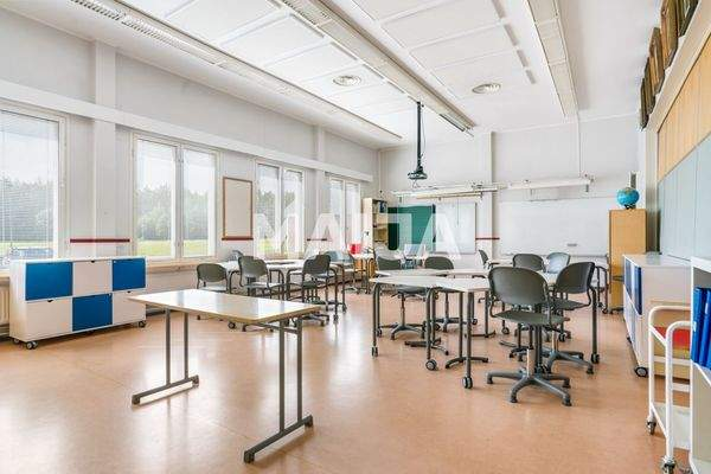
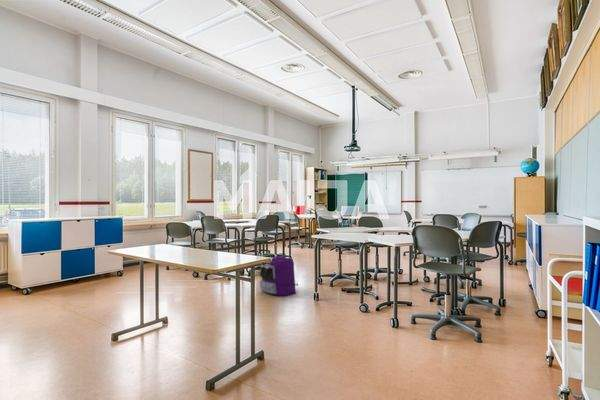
+ backpack [259,255,299,297]
